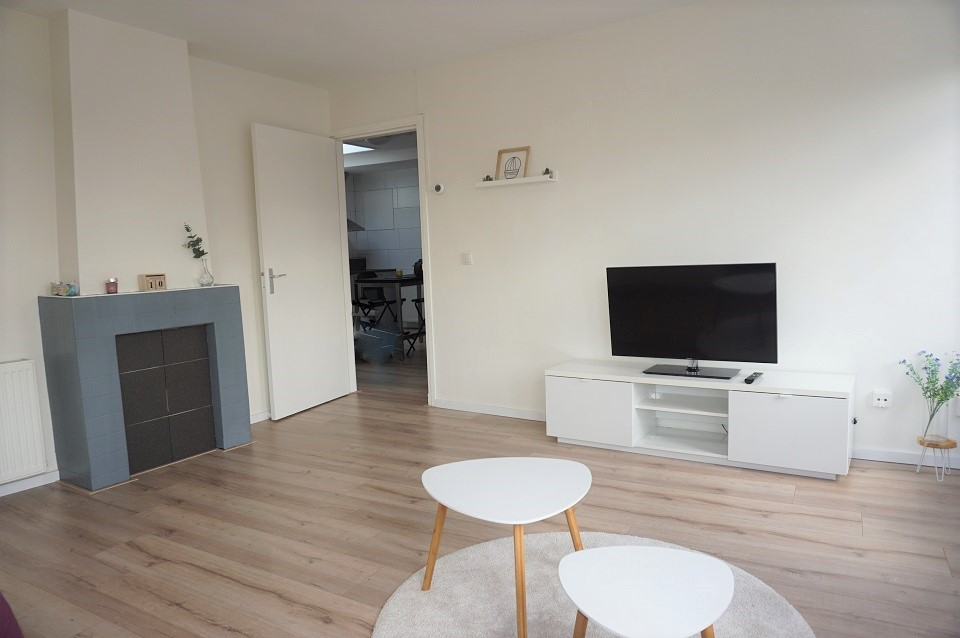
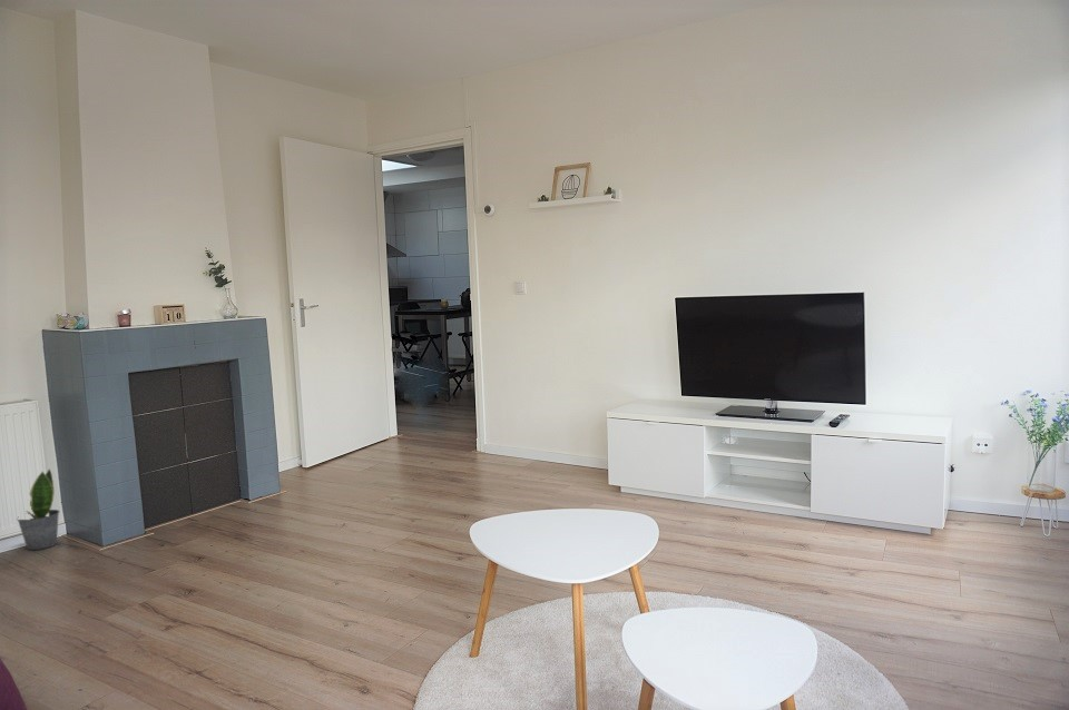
+ potted plant [16,467,61,551]
